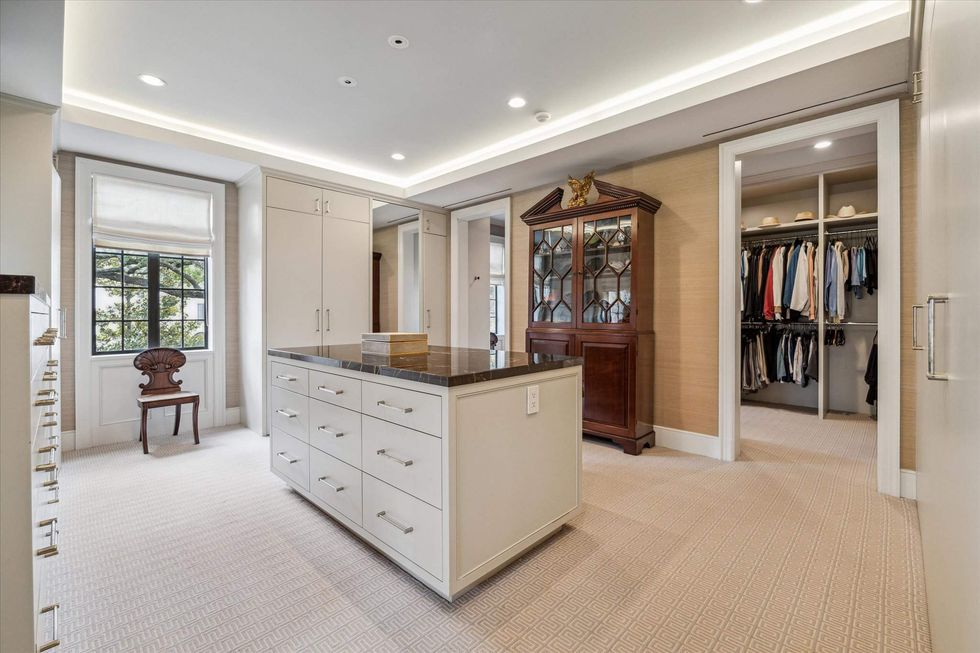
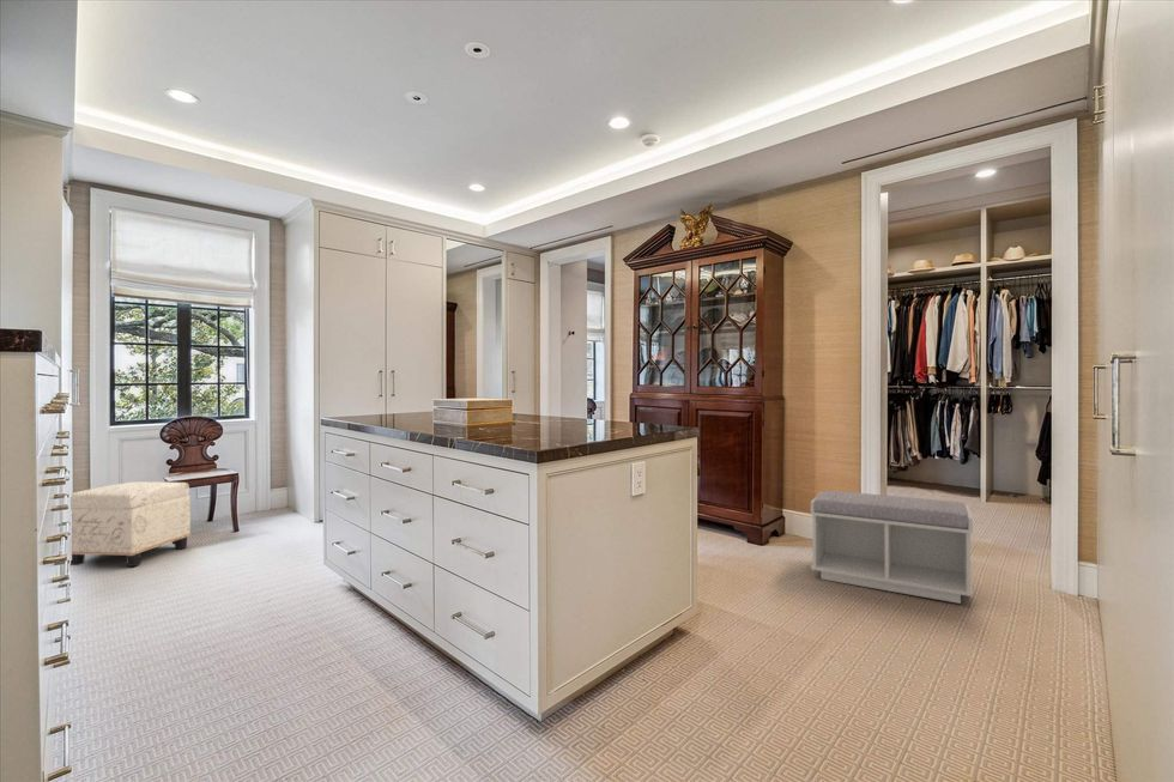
+ bench [810,490,974,605]
+ ottoman [69,481,192,568]
